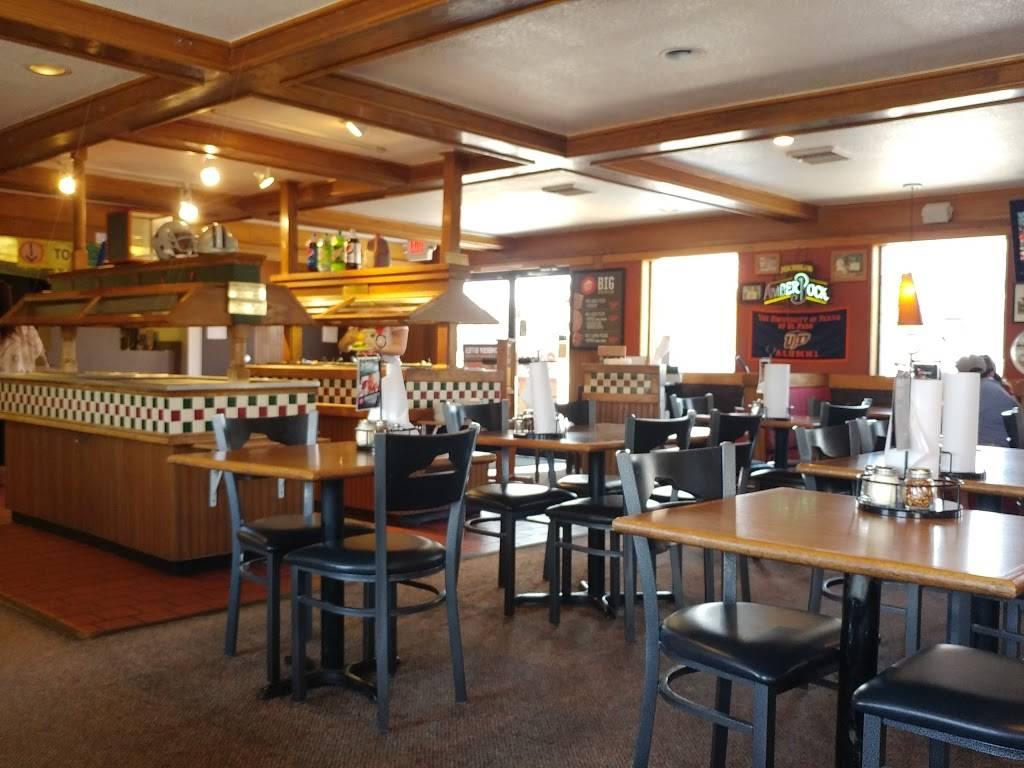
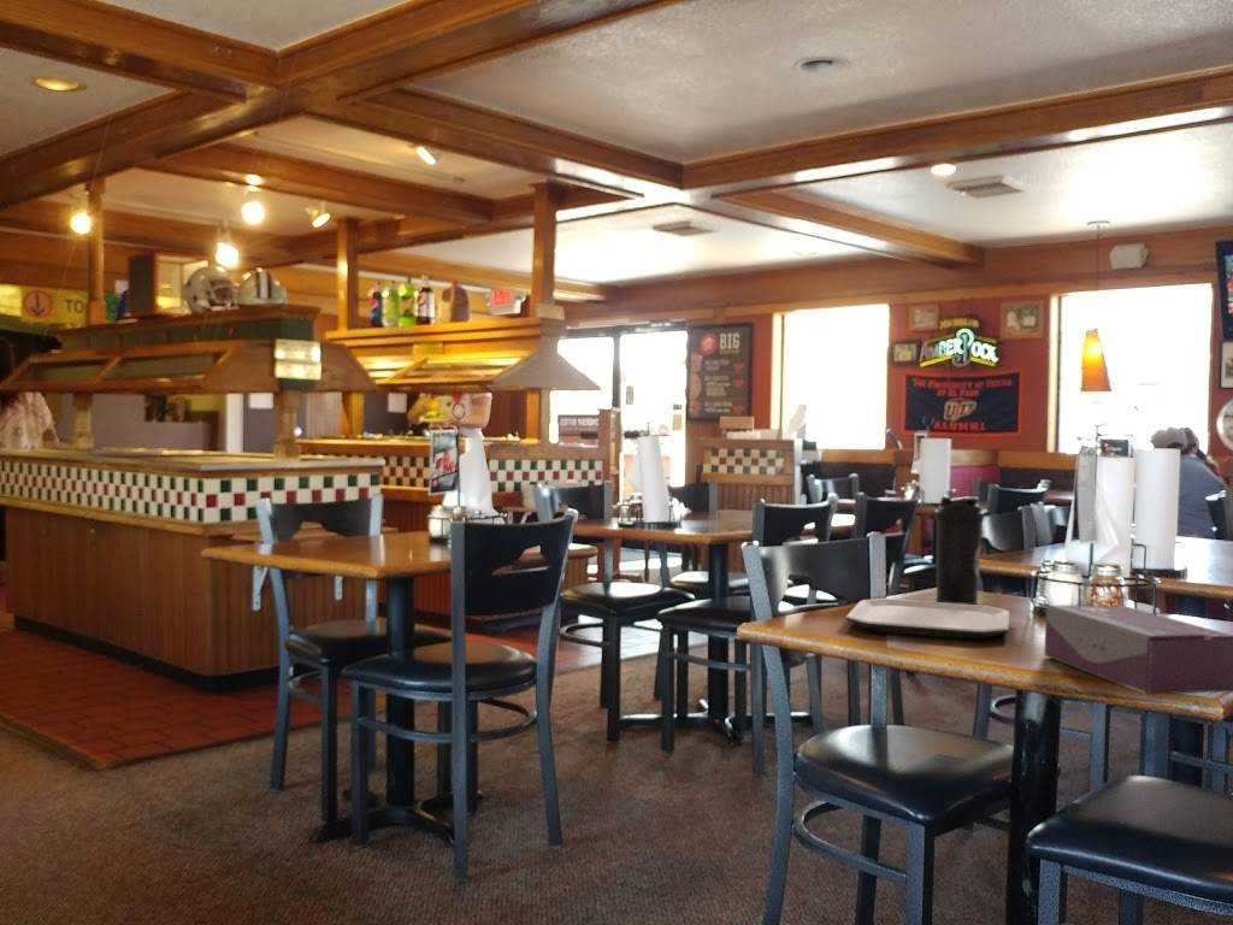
+ water bottle [933,494,985,605]
+ tissue box [1044,605,1233,695]
+ plate [844,597,1011,640]
